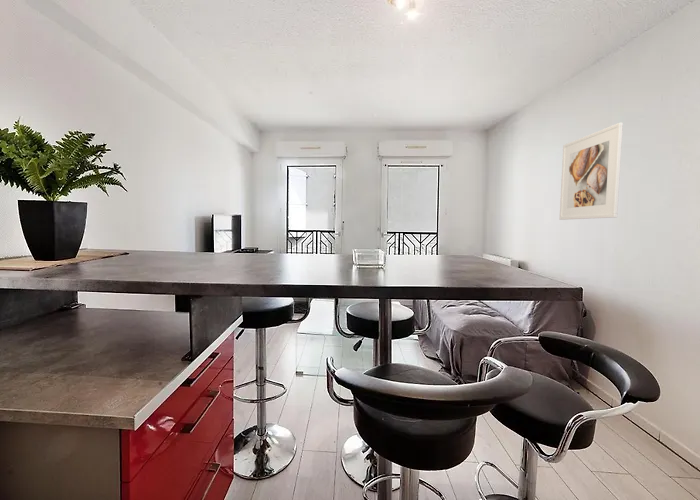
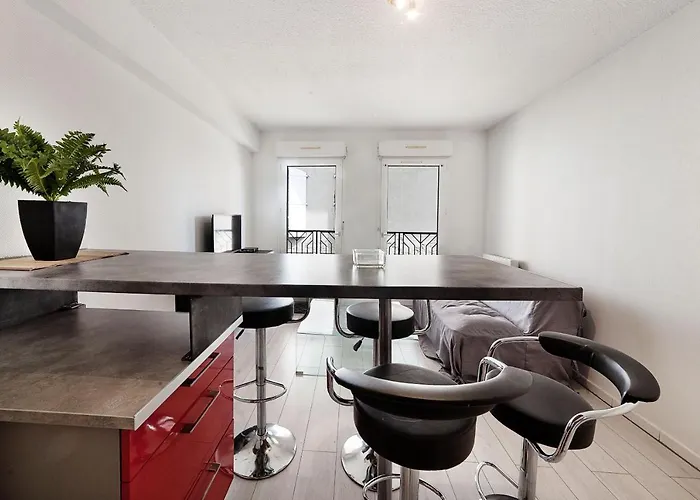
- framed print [559,122,624,221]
